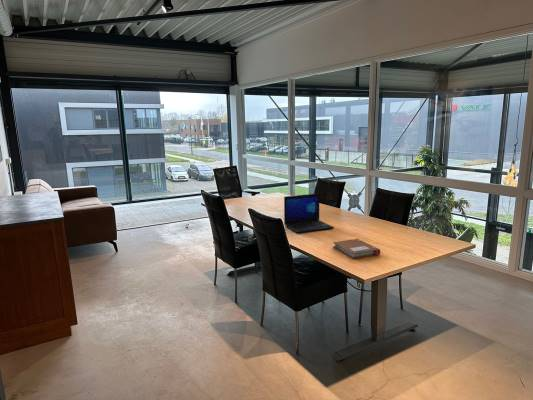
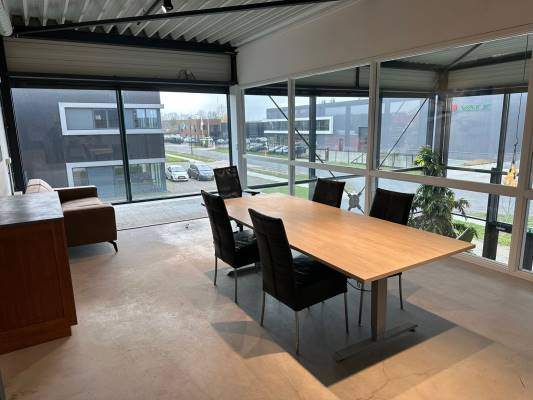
- laptop [283,193,335,234]
- notebook [332,238,381,260]
